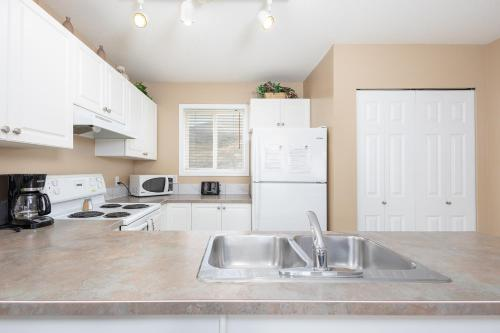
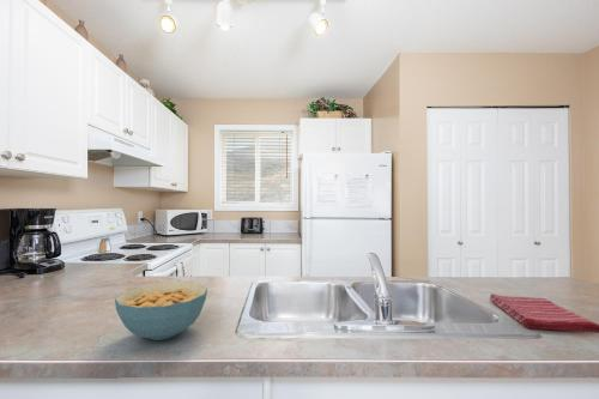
+ cereal bowl [114,282,208,341]
+ dish towel [489,292,599,334]
